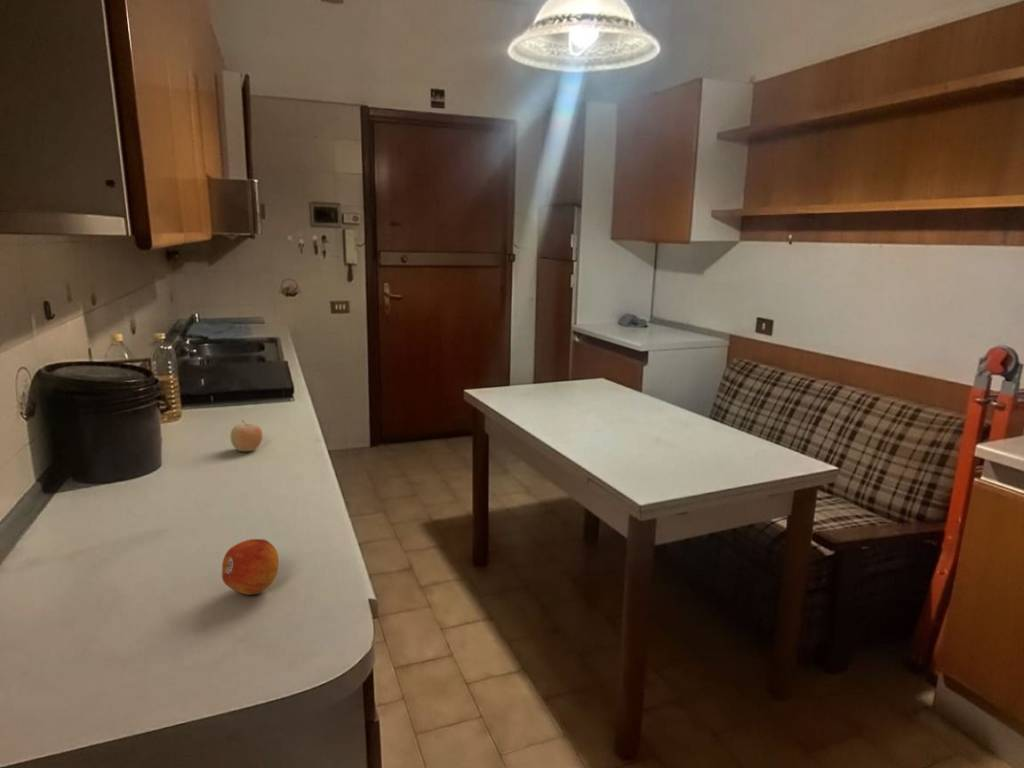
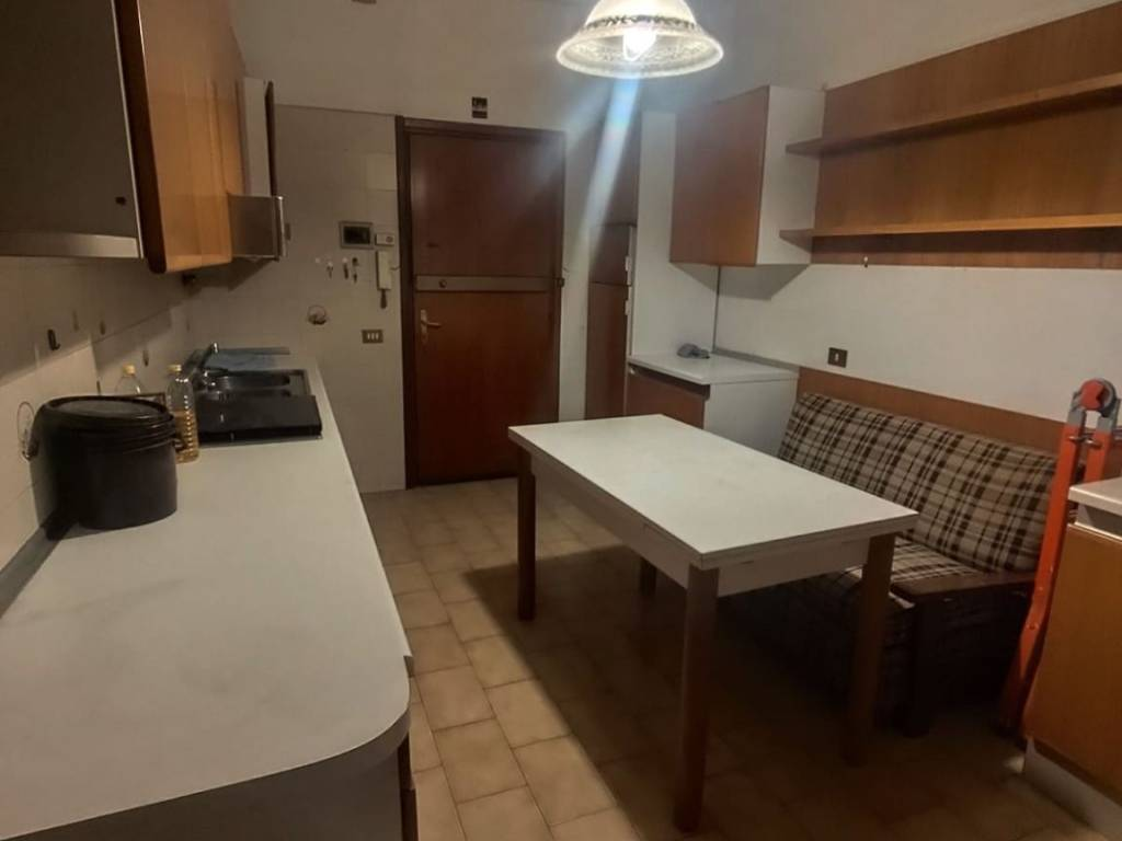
- fruit [230,419,264,452]
- fruit [221,538,280,596]
